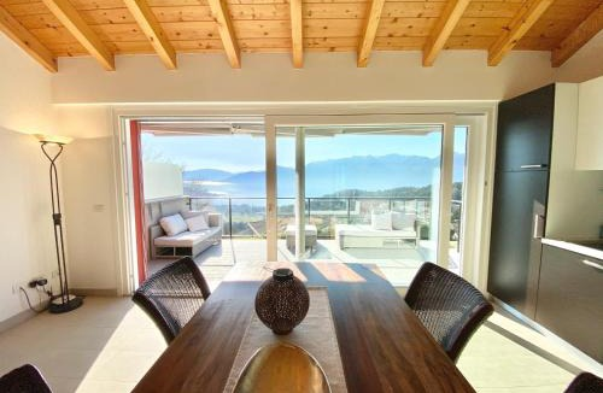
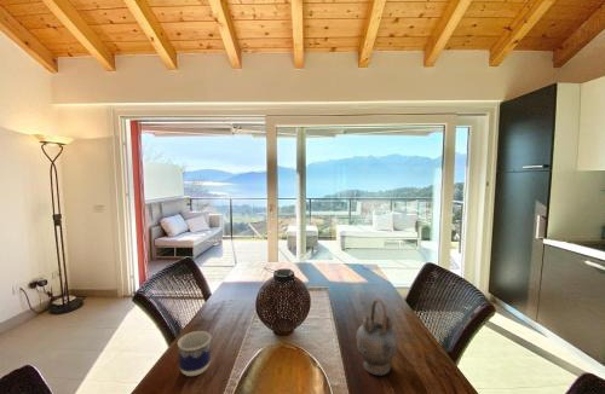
+ teapot [356,297,399,376]
+ cup [177,330,213,377]
